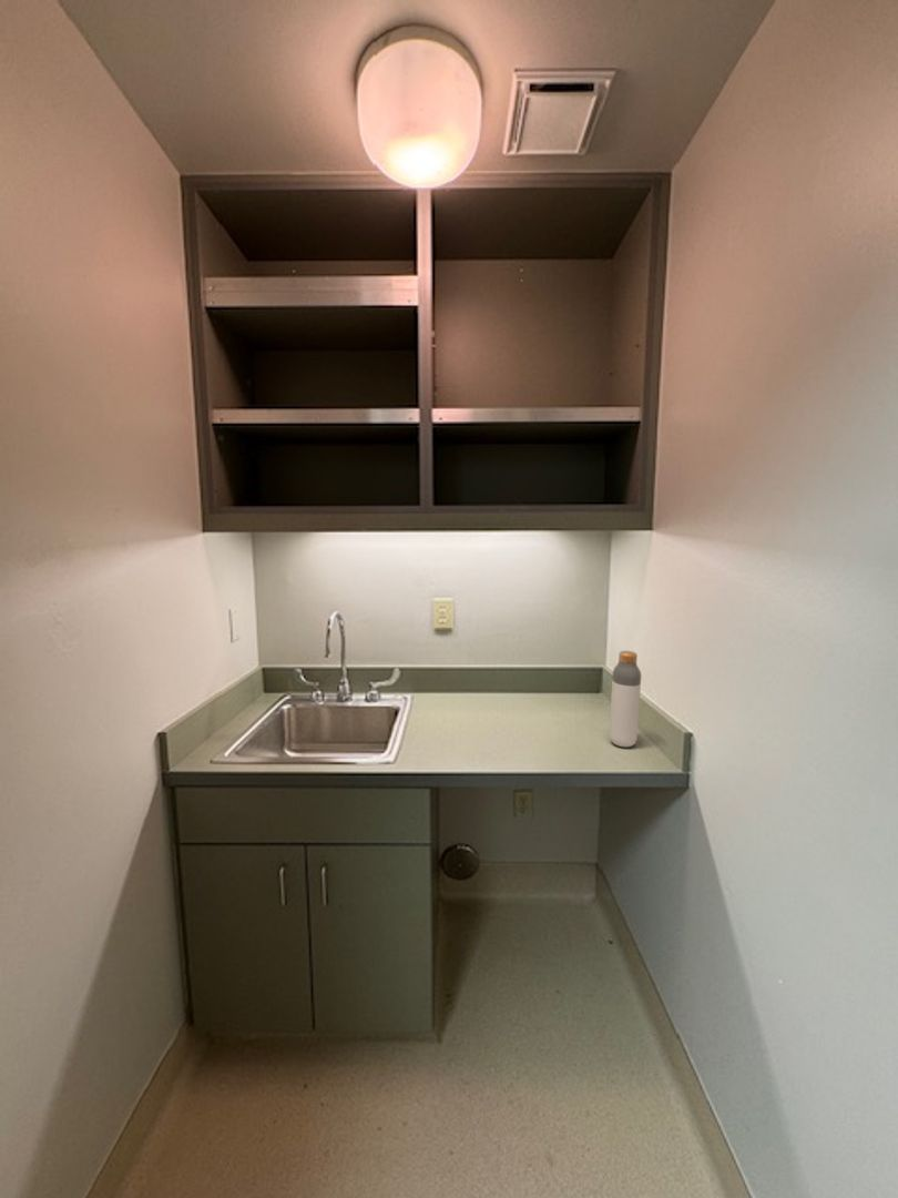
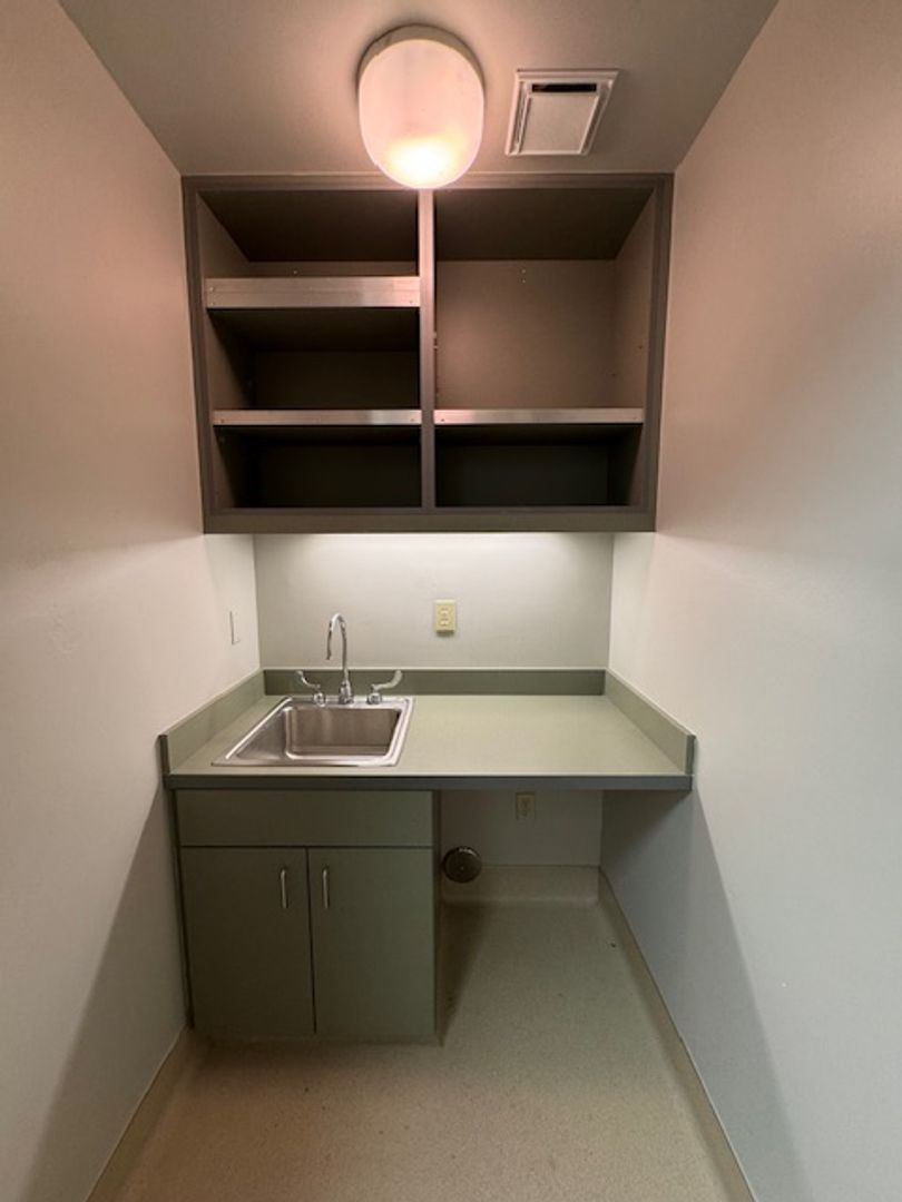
- bottle [608,650,642,748]
